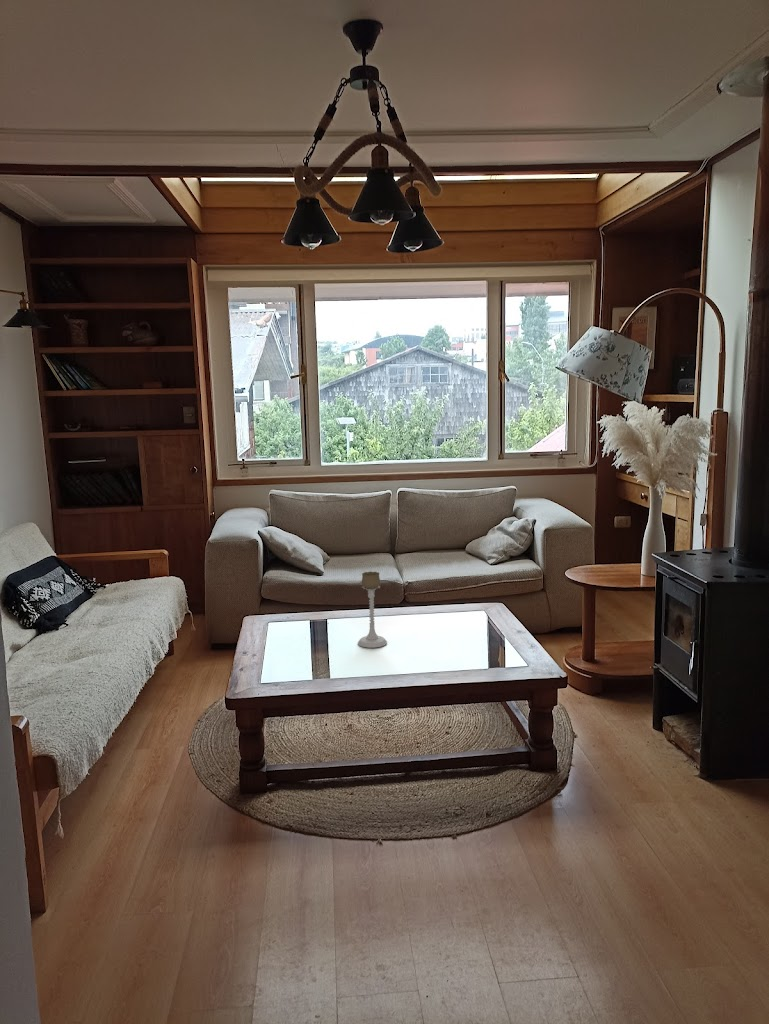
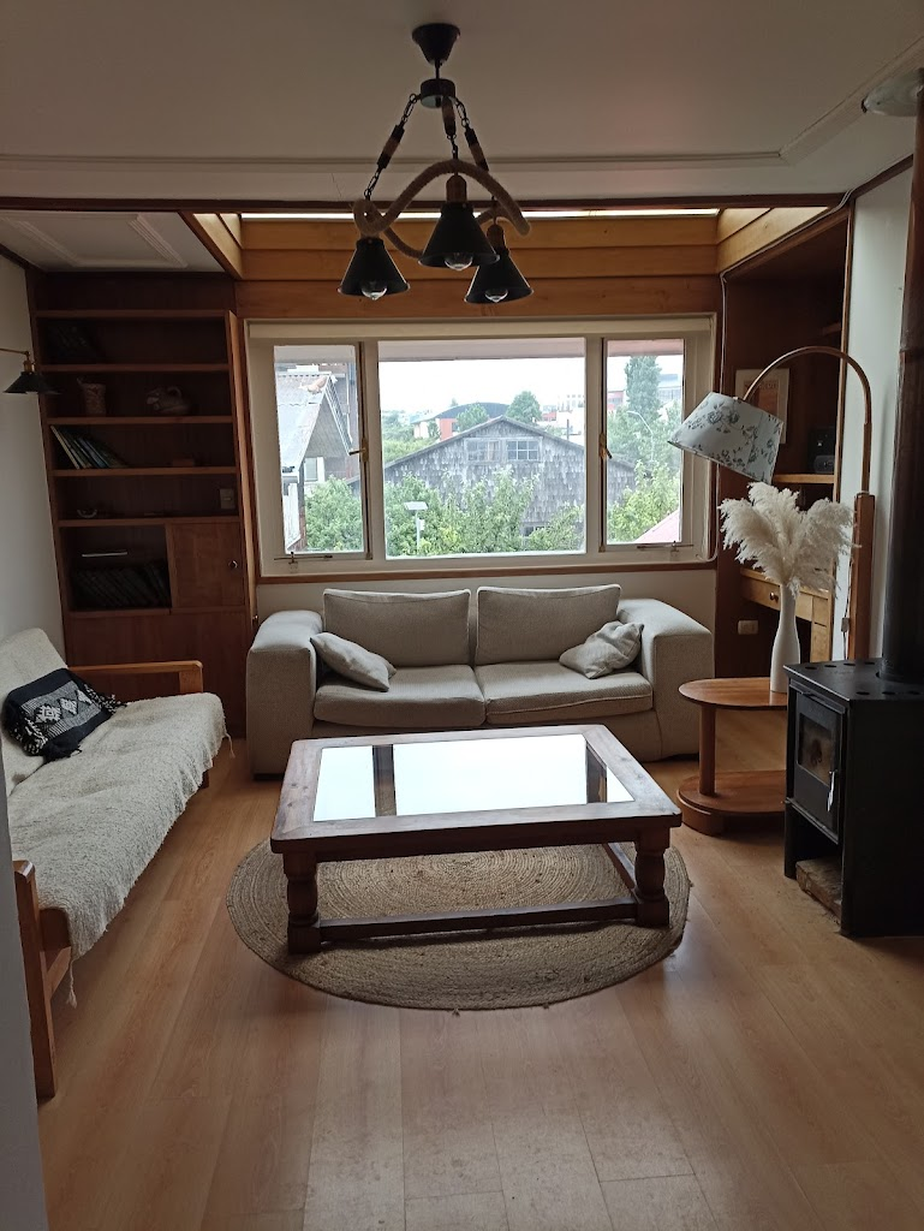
- candle holder [357,571,388,649]
